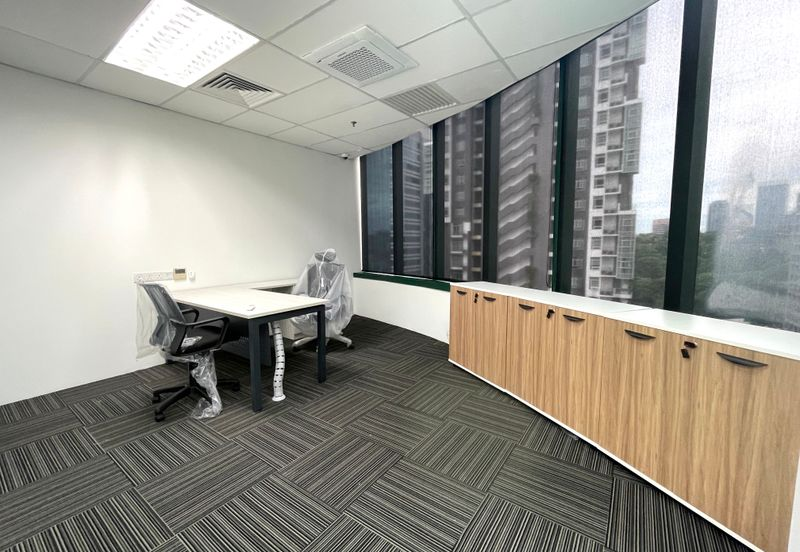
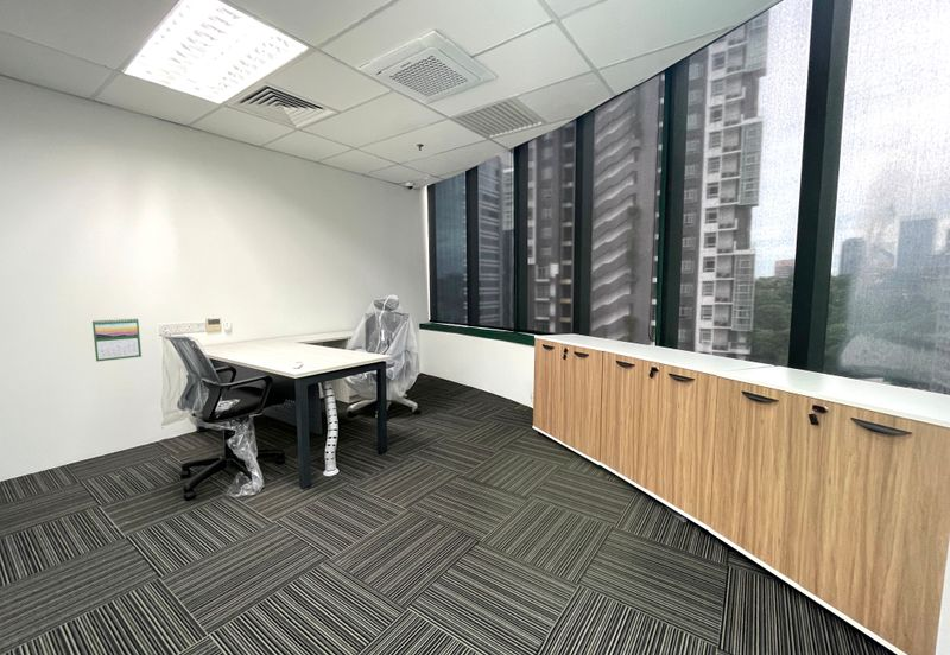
+ calendar [91,317,142,363]
